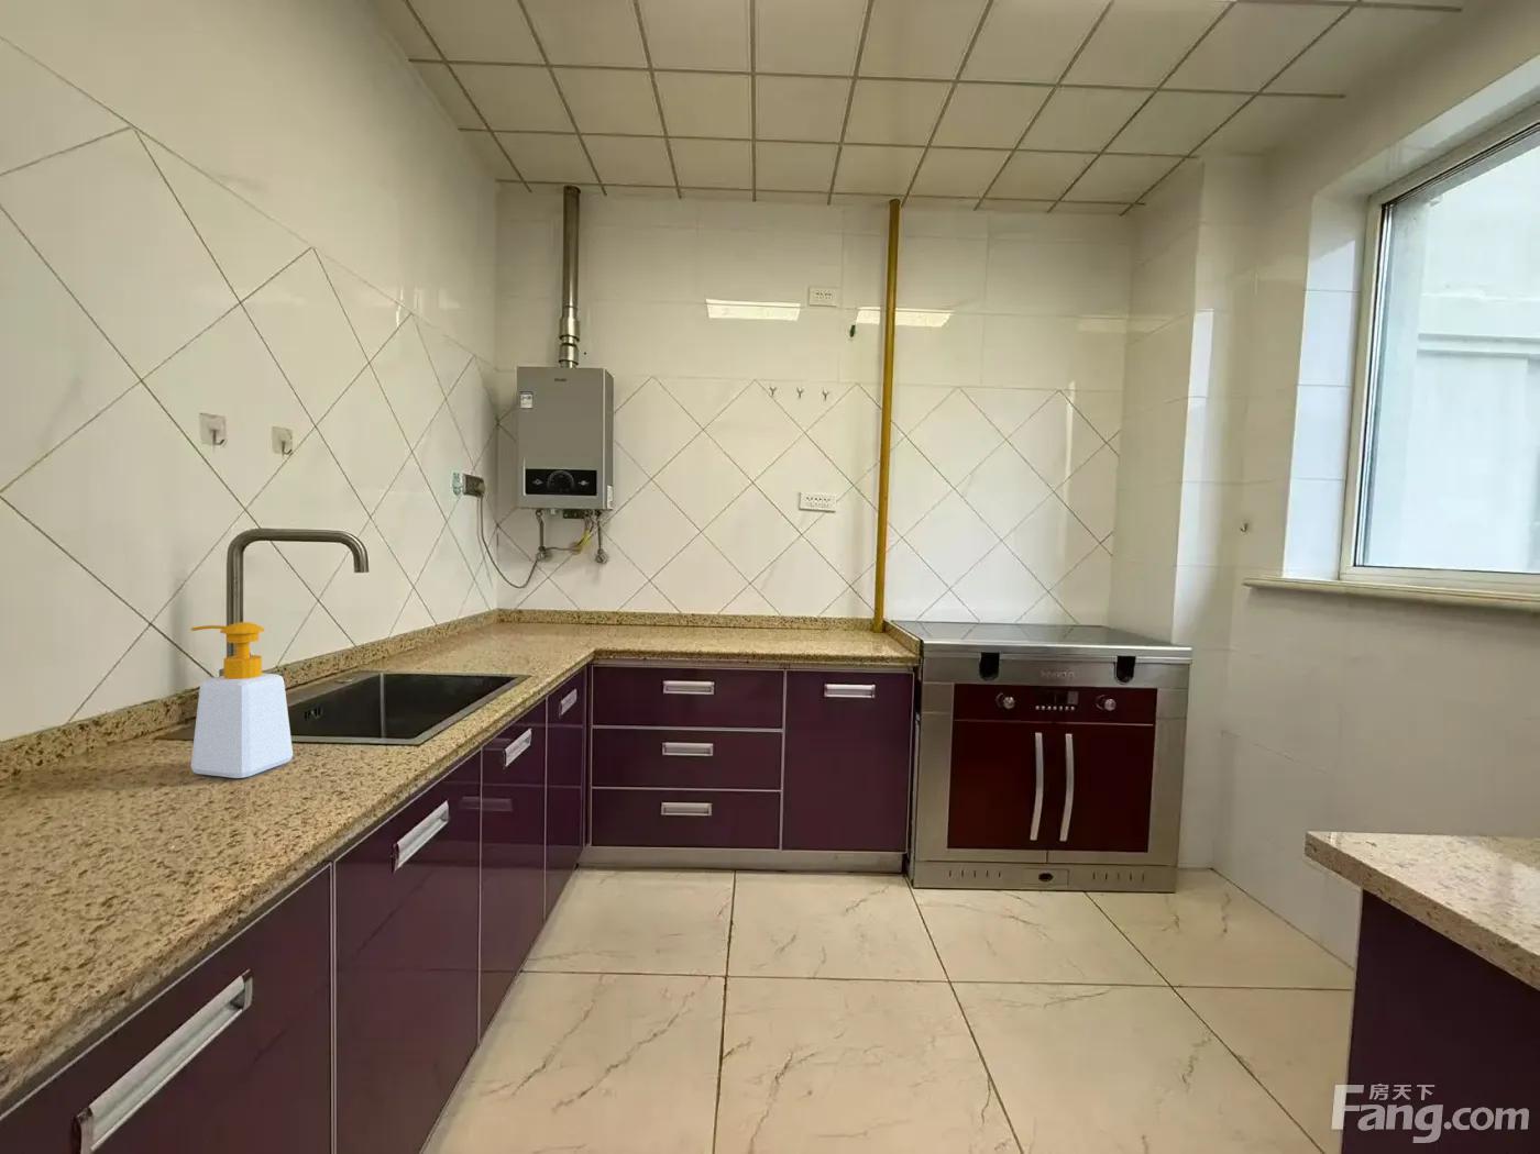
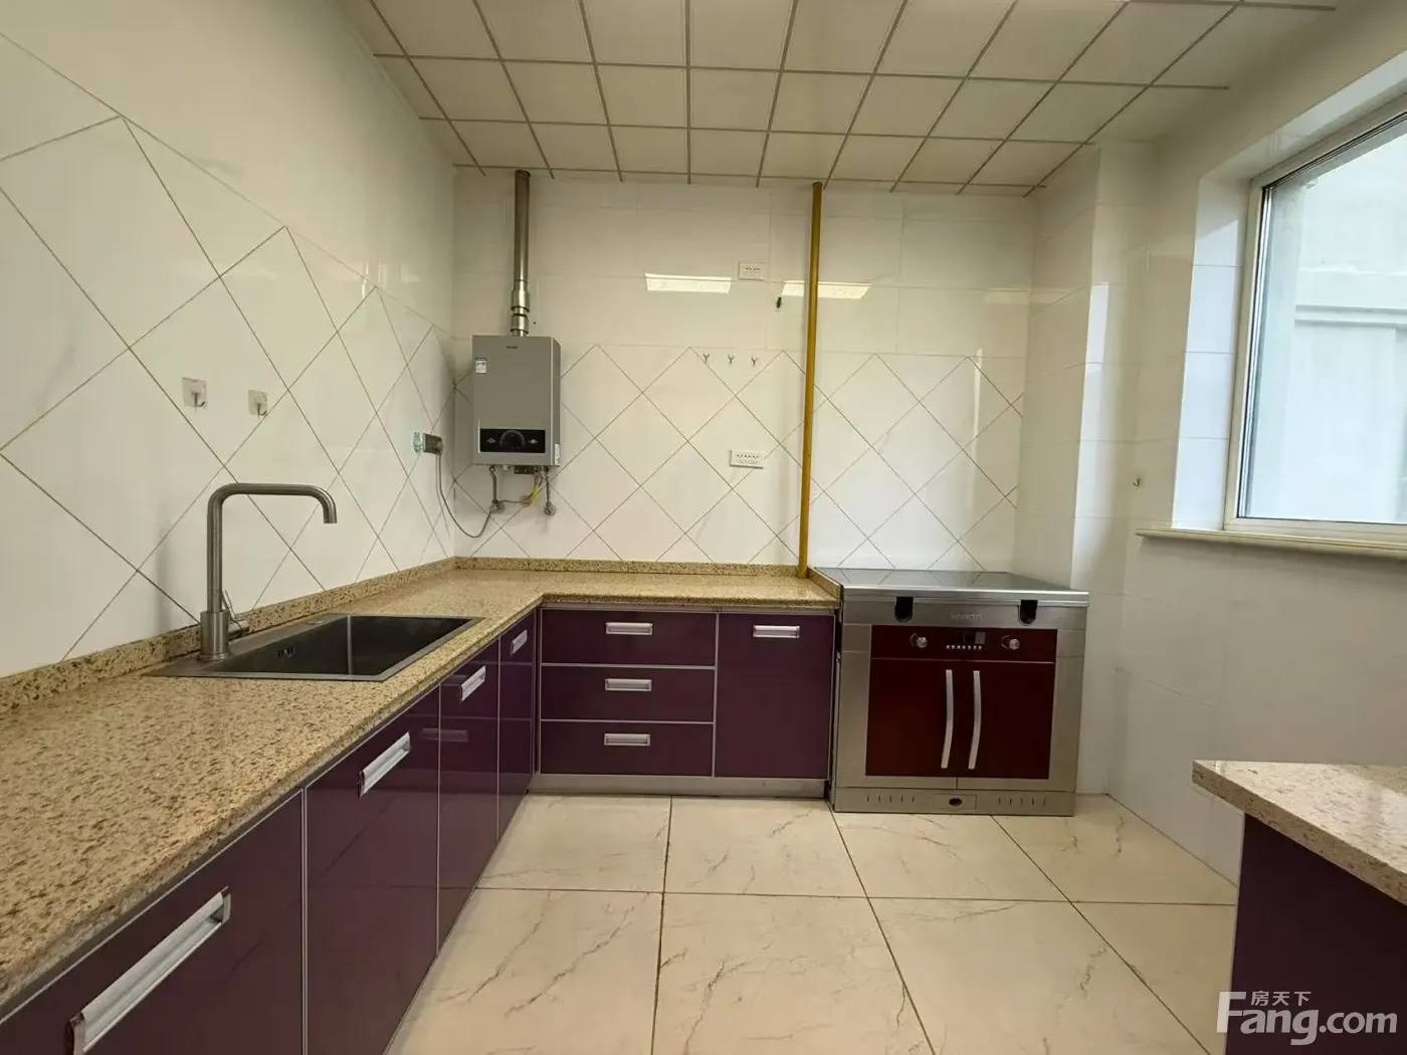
- soap bottle [190,621,293,779]
